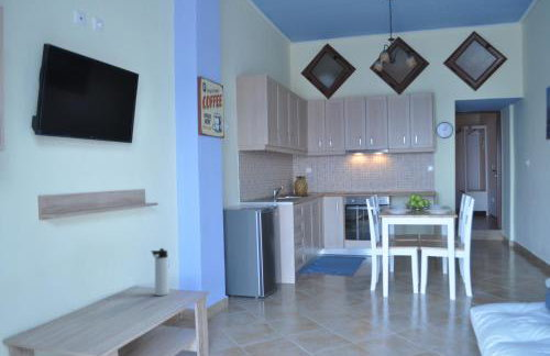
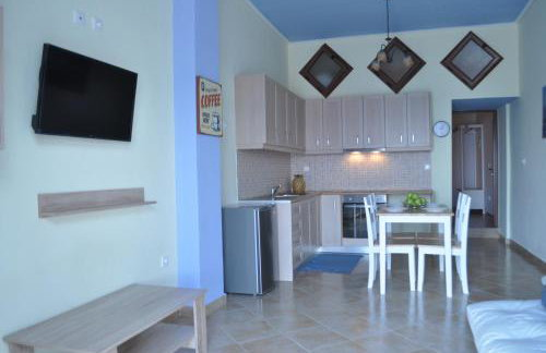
- thermos bottle [150,247,170,297]
